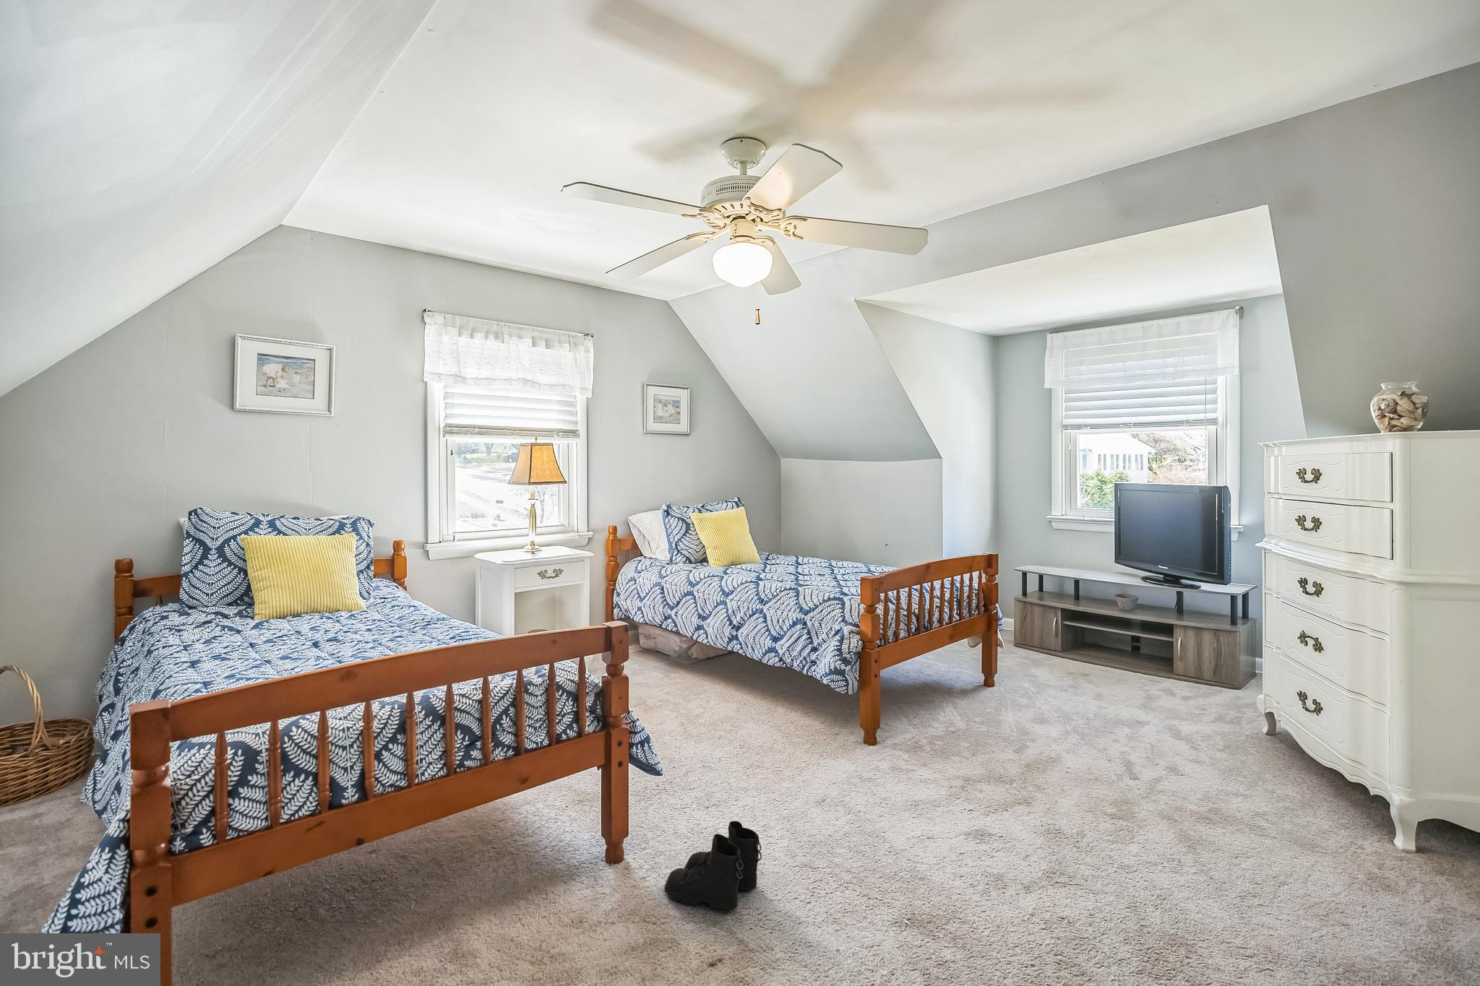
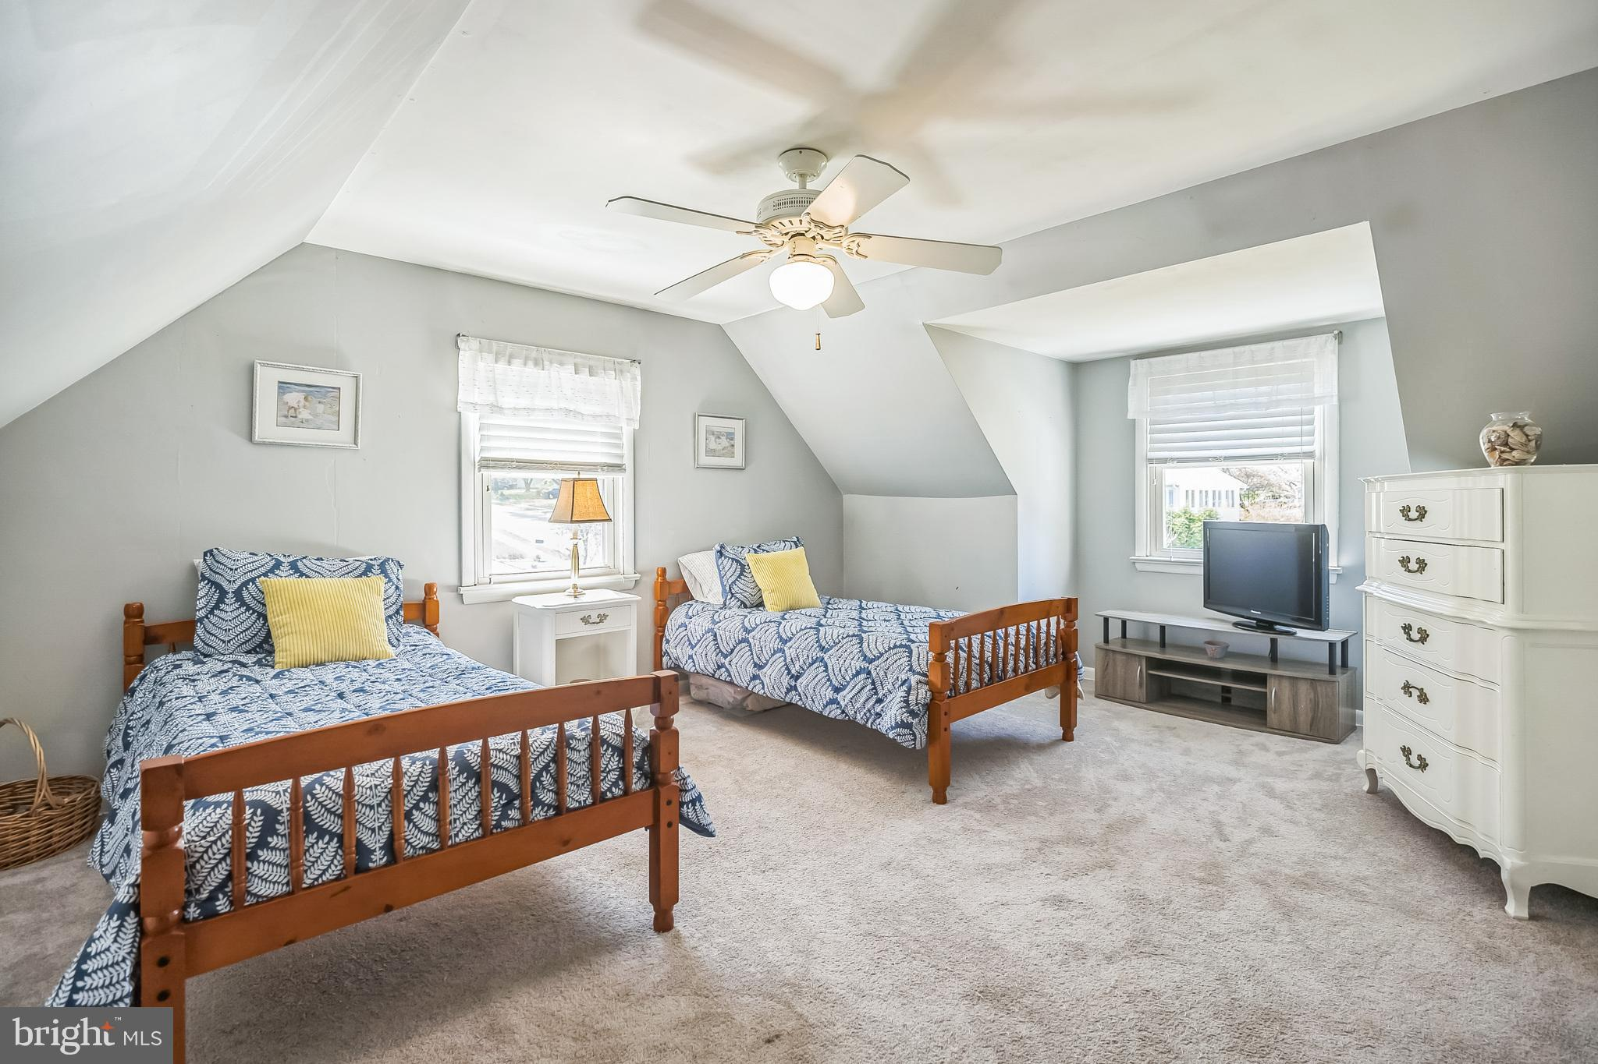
- boots [664,821,763,911]
